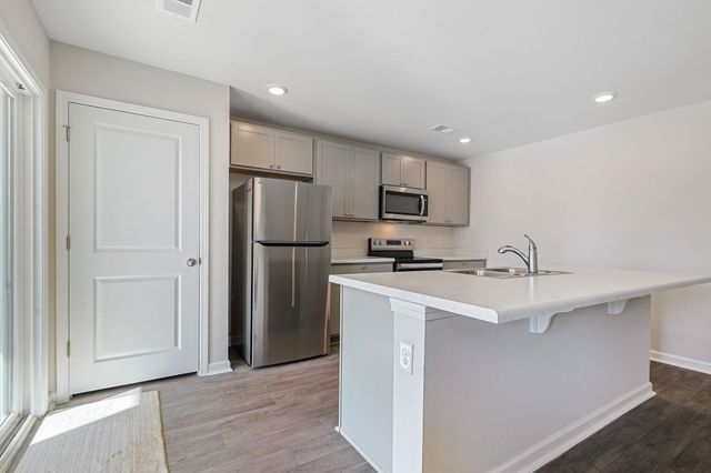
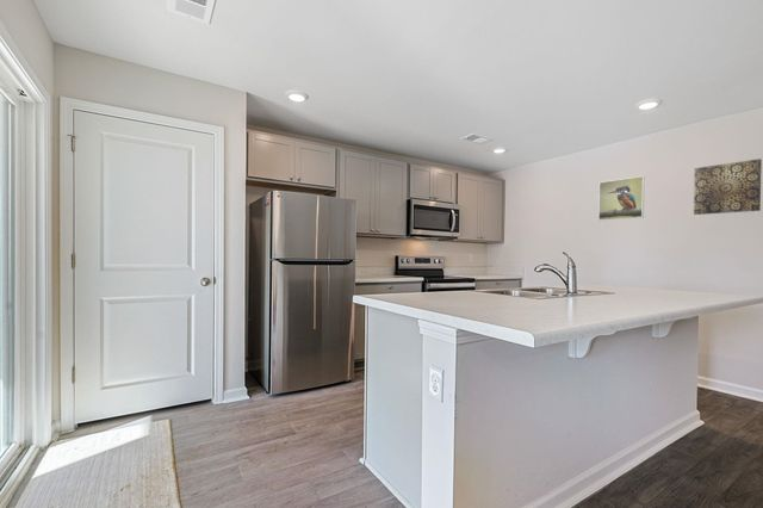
+ wall art [693,157,763,216]
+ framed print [597,175,646,222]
